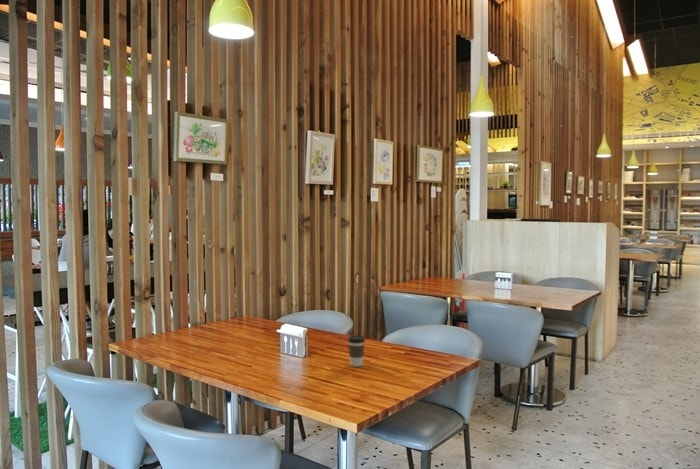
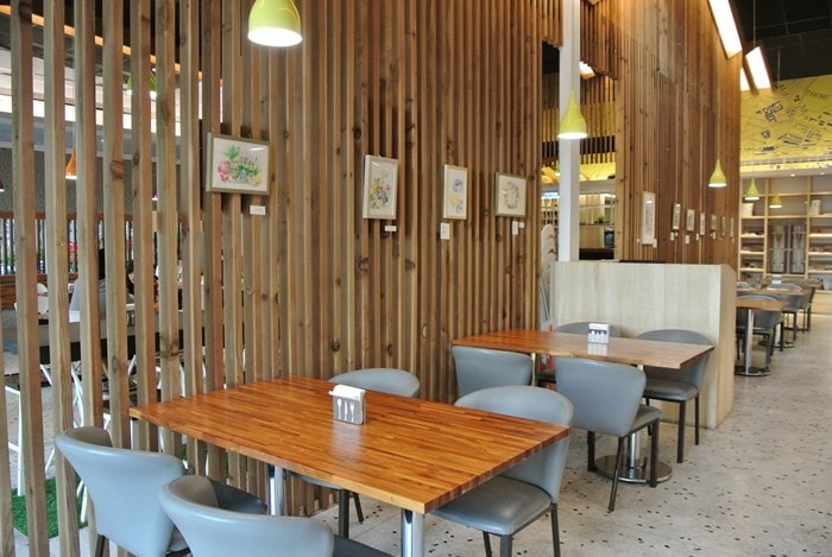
- coffee cup [347,334,366,368]
